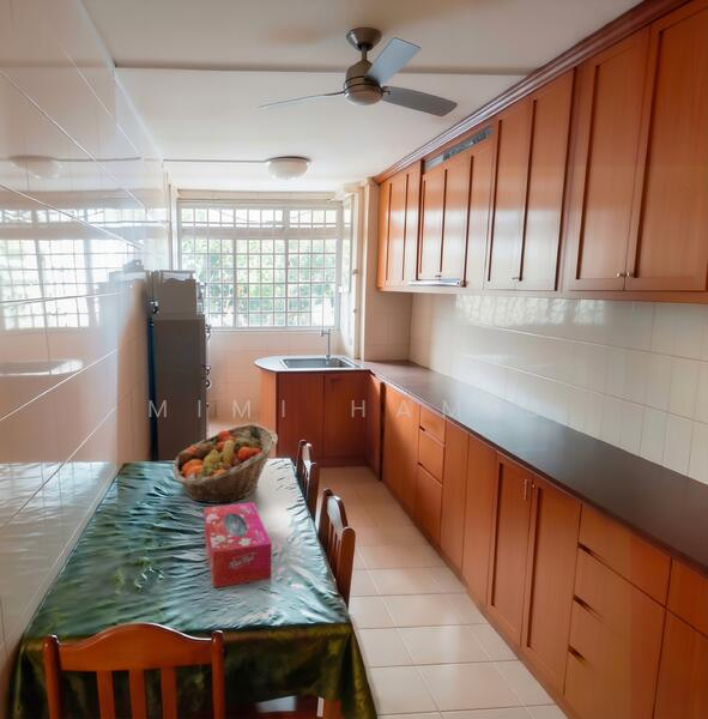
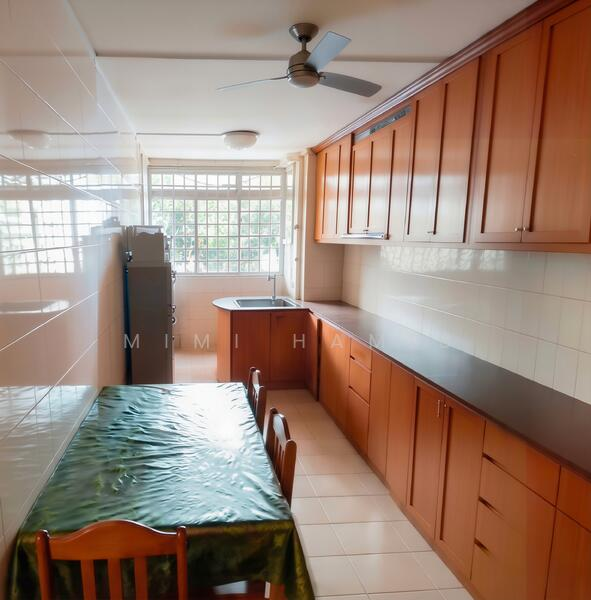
- tissue box [202,501,272,590]
- fruit basket [171,423,279,504]
